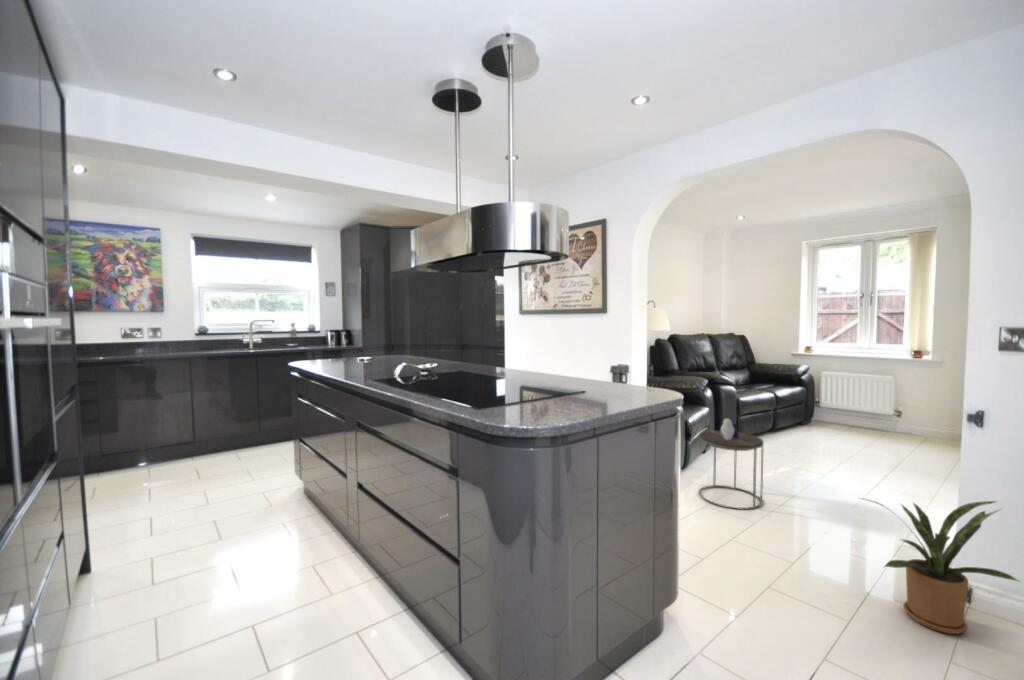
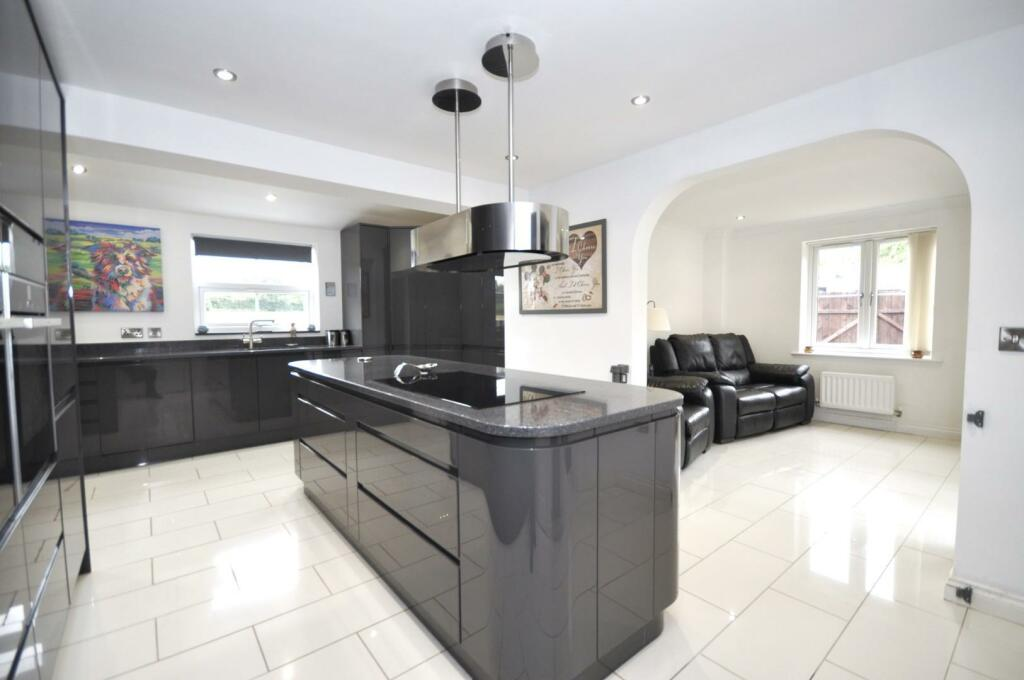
- side table [698,418,765,511]
- house plant [858,497,1021,635]
